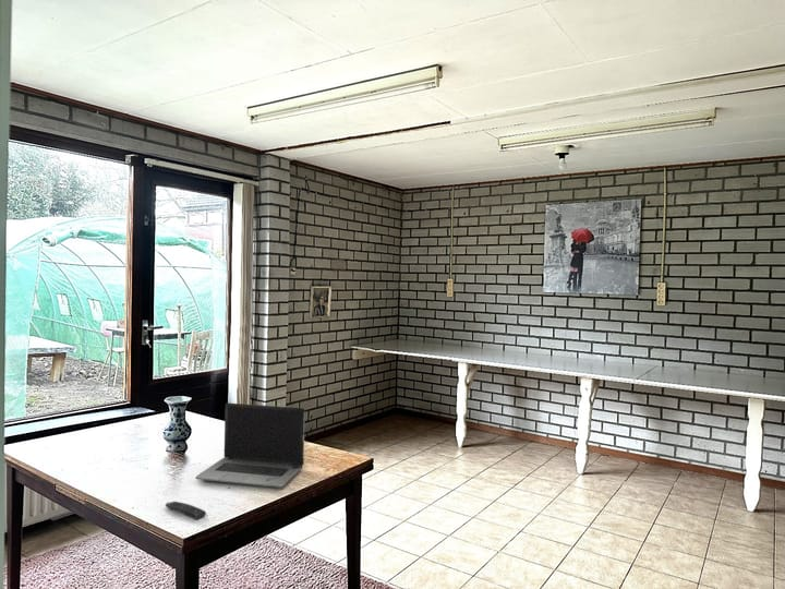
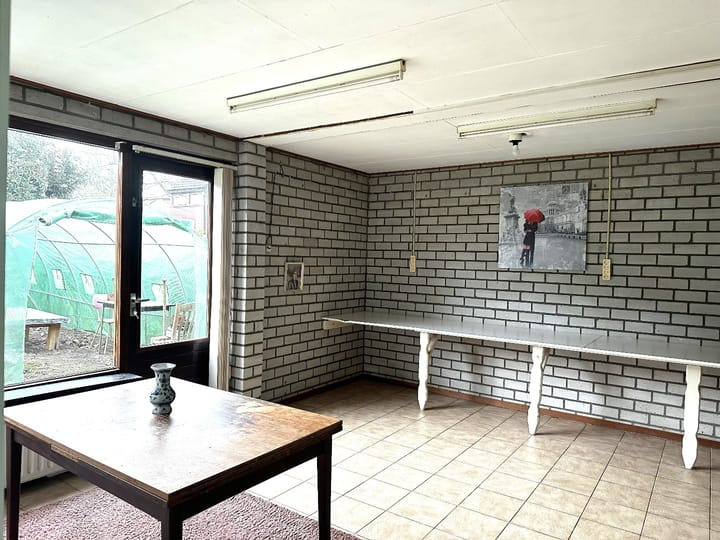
- laptop computer [194,401,306,489]
- remote control [165,501,207,520]
